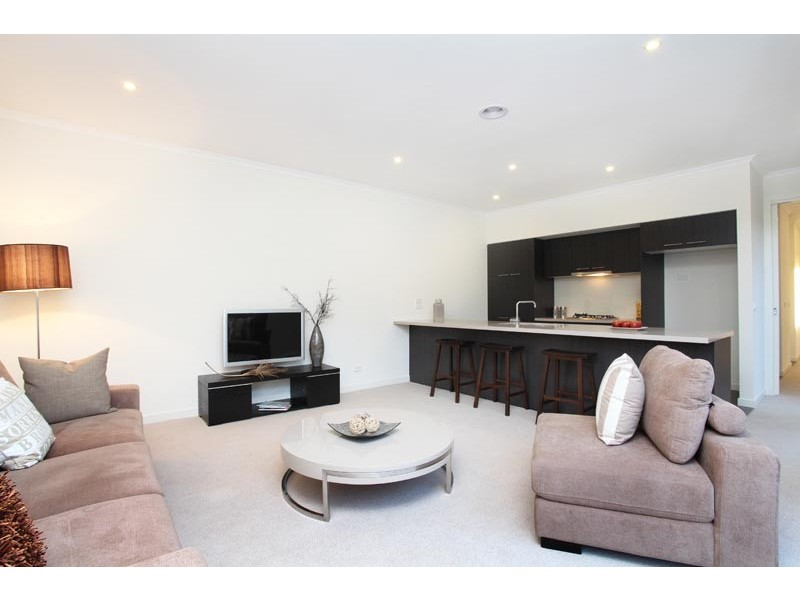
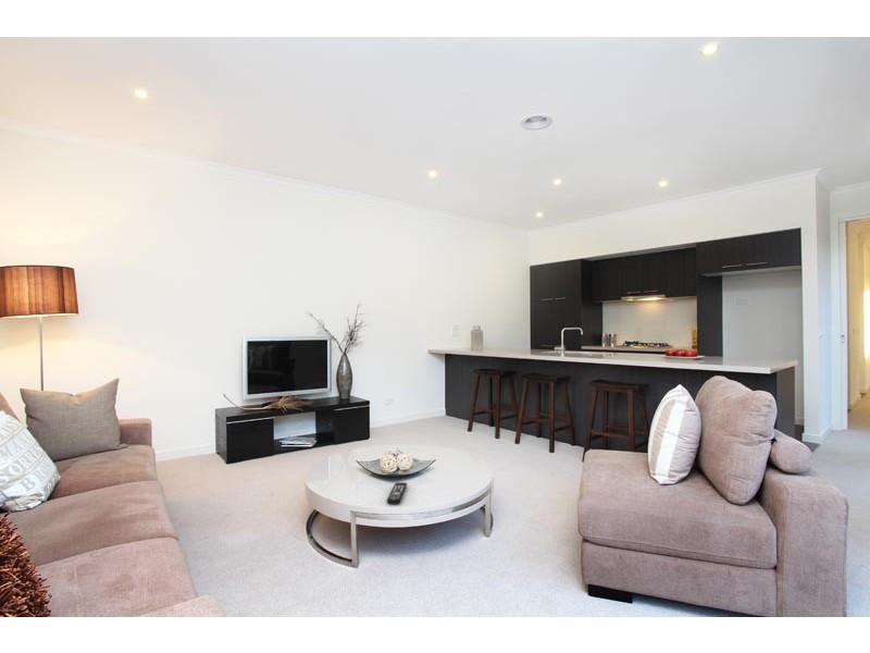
+ remote control [386,481,408,506]
